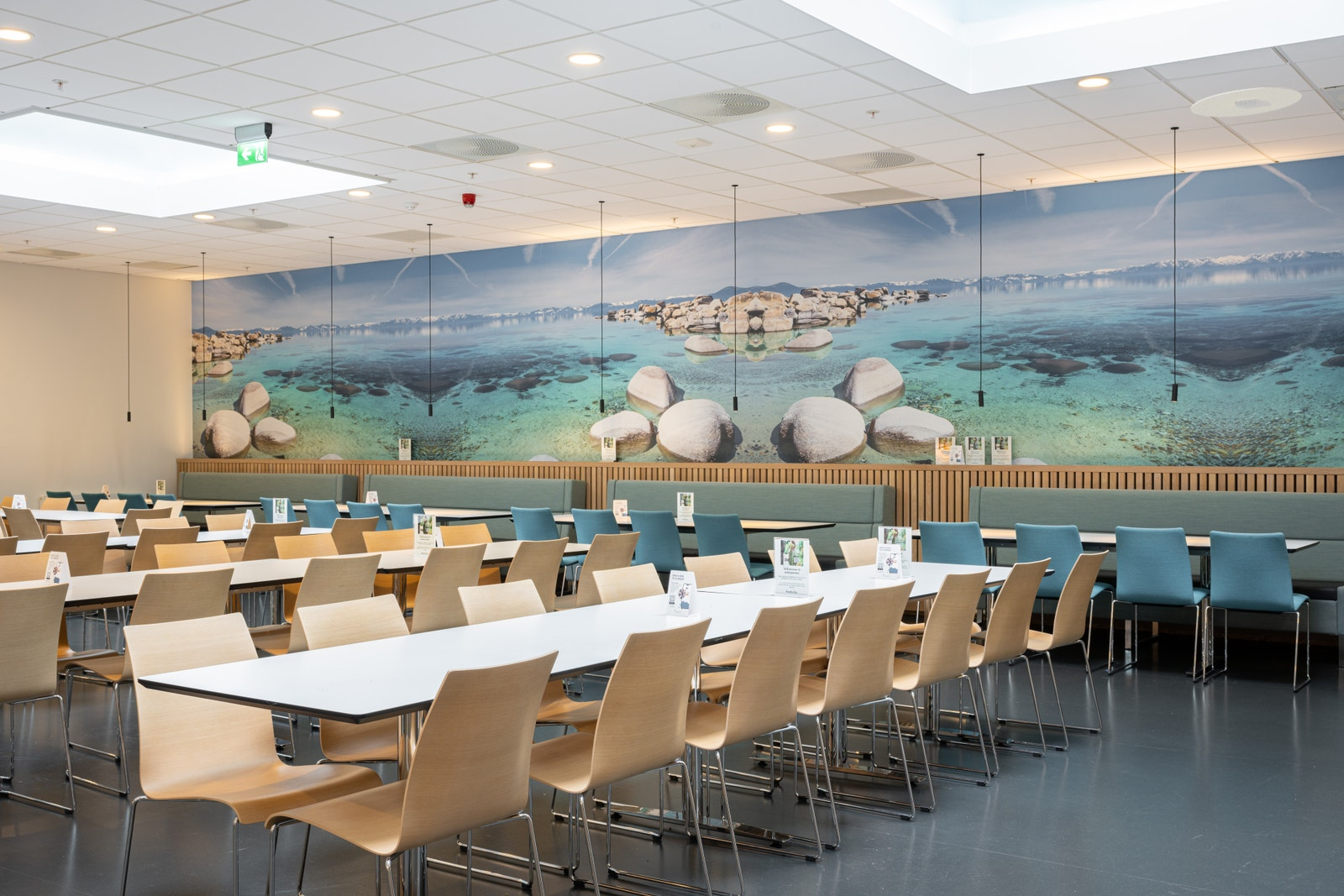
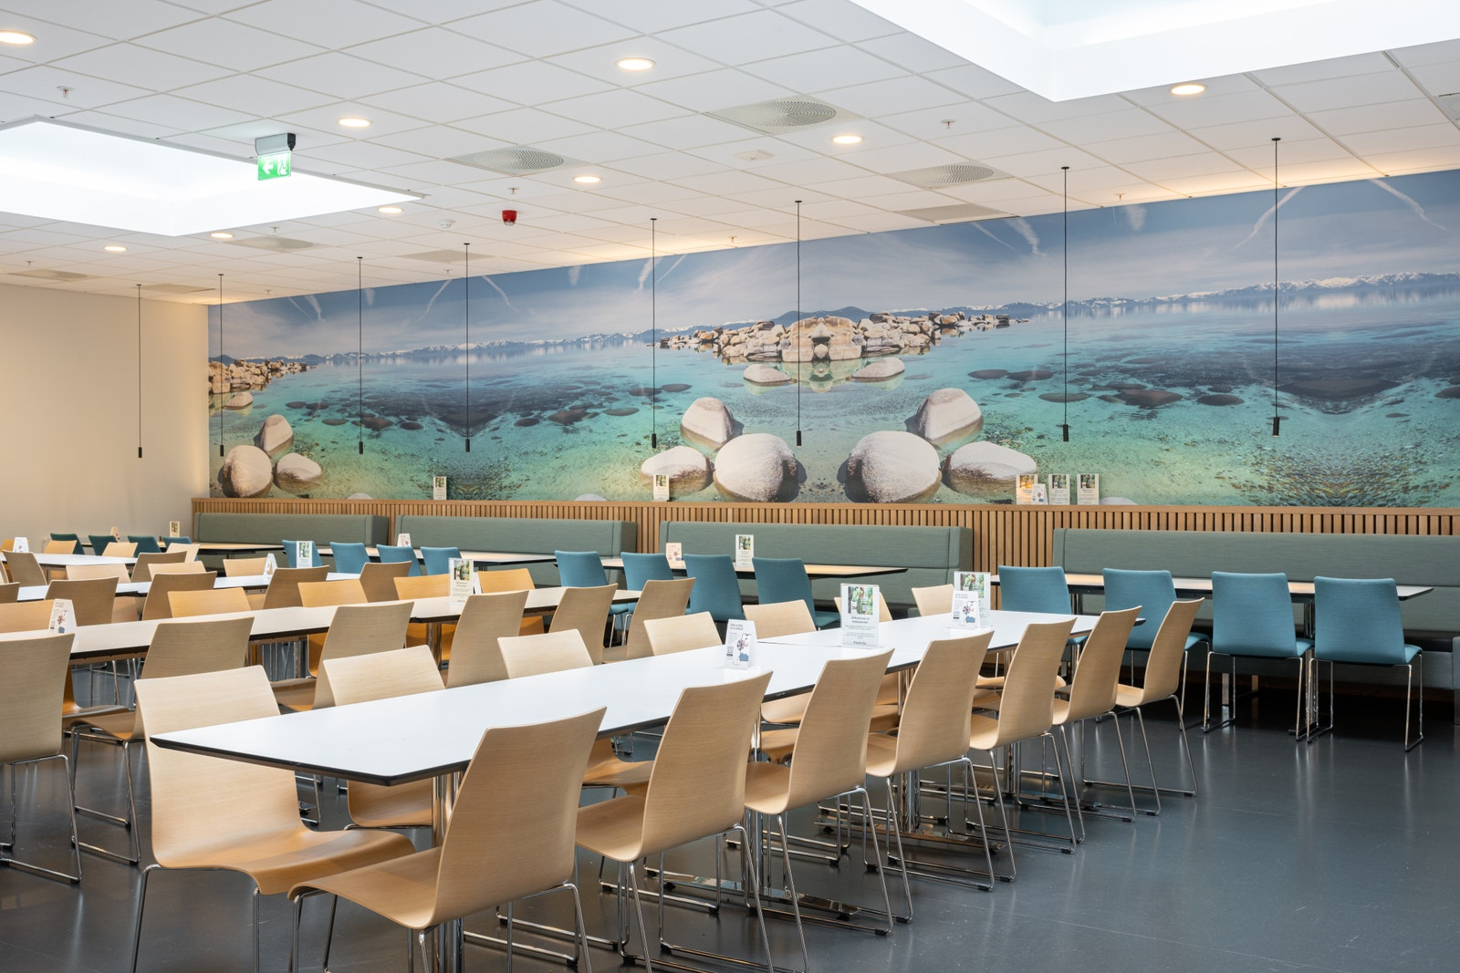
- ceiling light [1190,86,1303,118]
